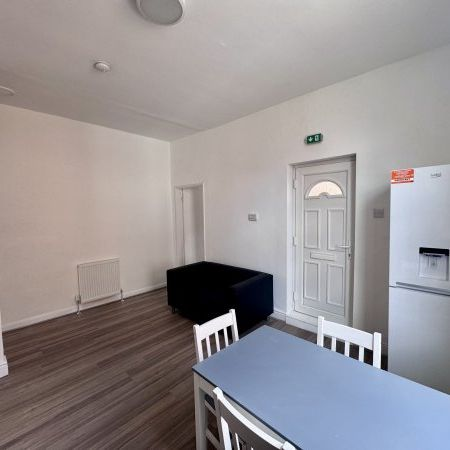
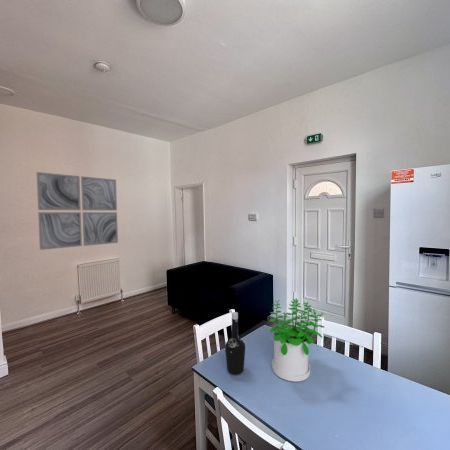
+ potted plant [268,298,325,382]
+ bottle [224,311,246,376]
+ wall art [35,171,119,251]
